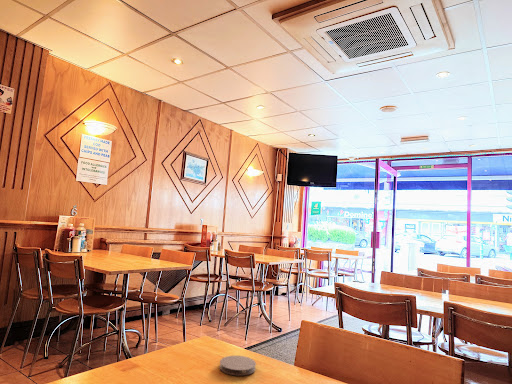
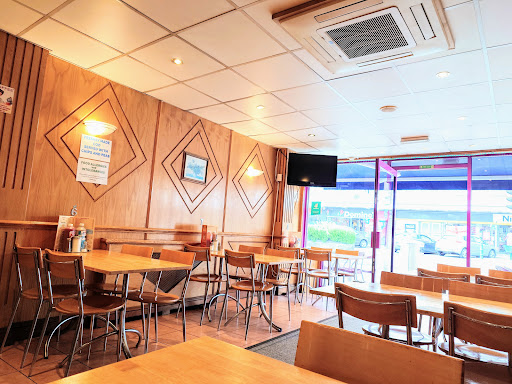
- coaster [219,355,257,376]
